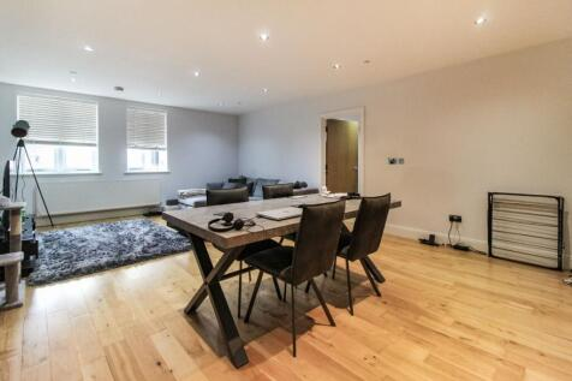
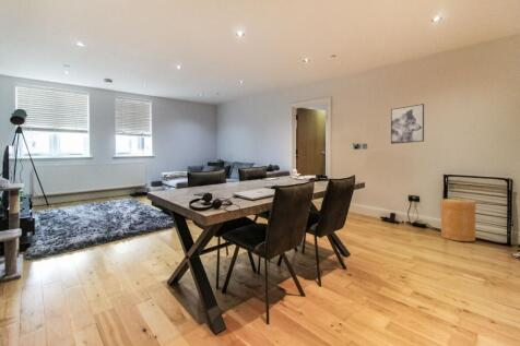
+ basket [440,198,477,242]
+ wall art [390,103,425,145]
